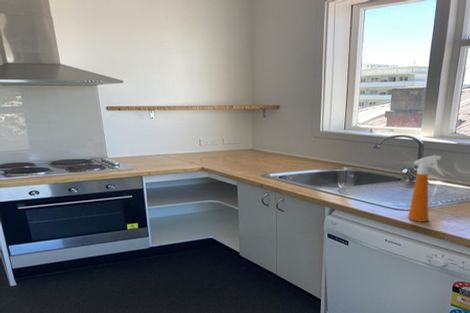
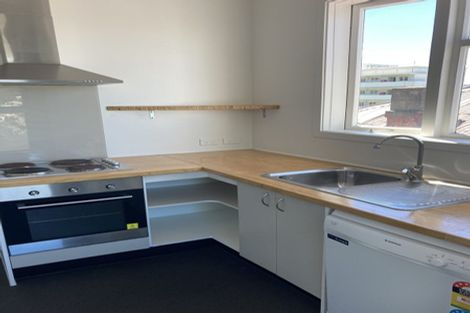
- spray bottle [407,154,445,223]
